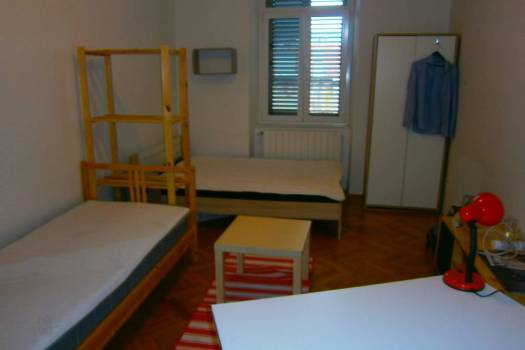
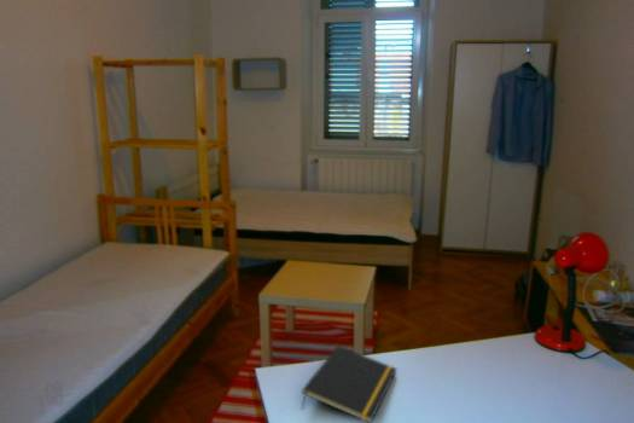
+ notepad [301,344,399,423]
